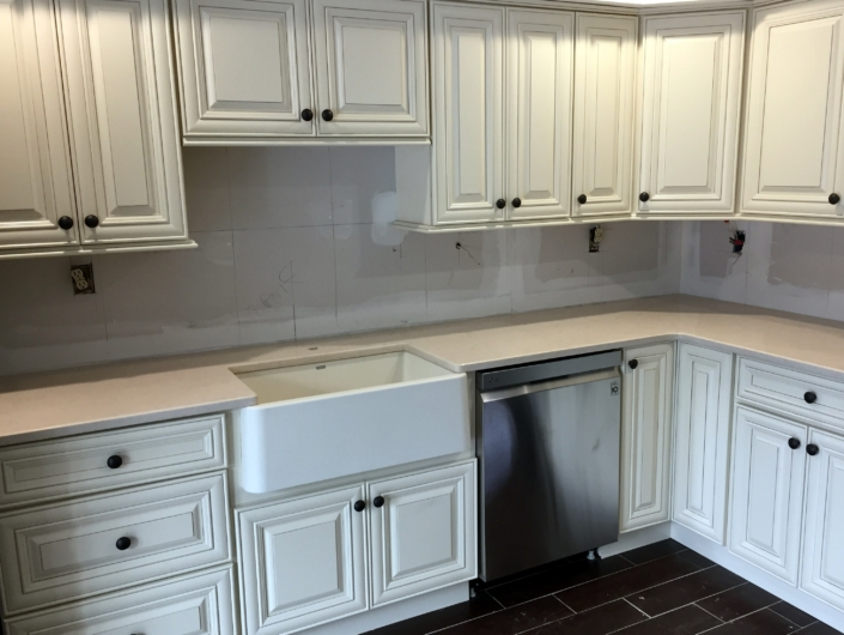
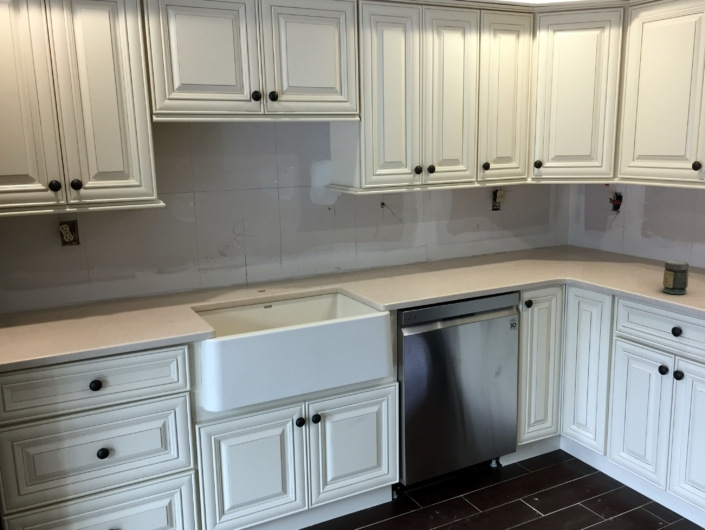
+ jar [662,259,690,295]
